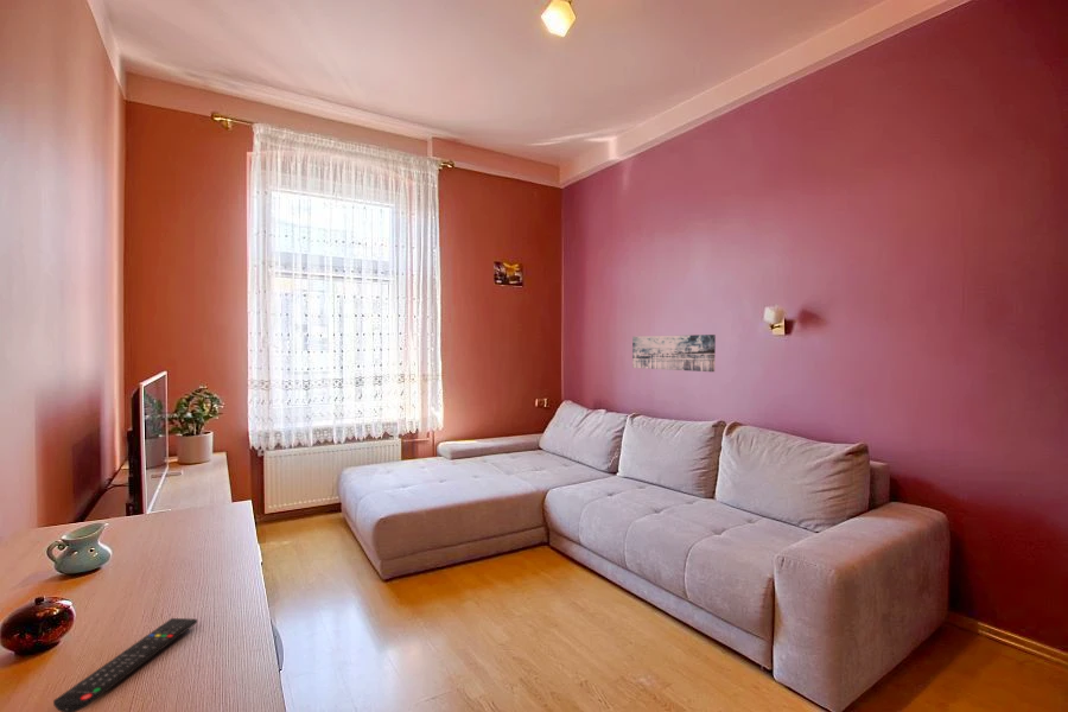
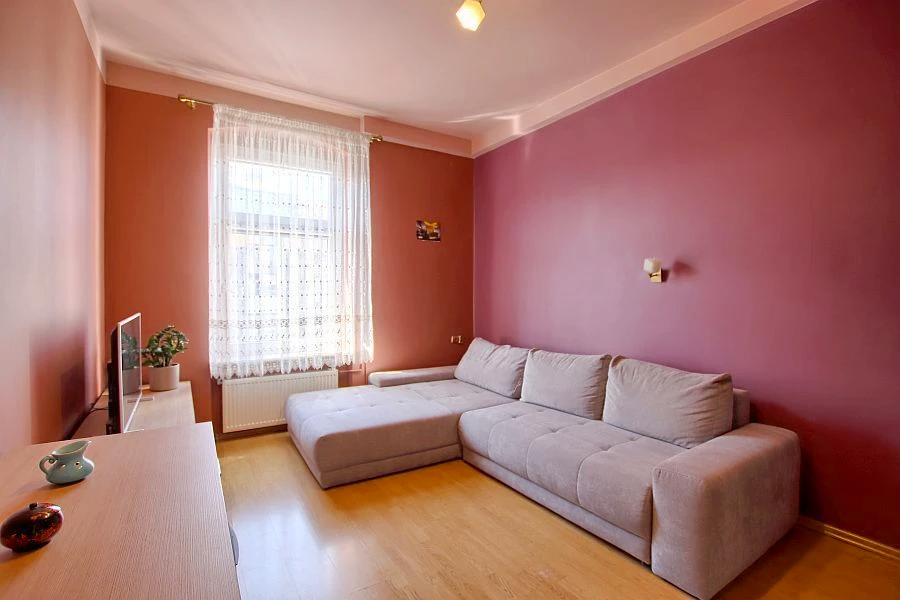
- remote control [52,617,198,712]
- wall art [631,333,717,373]
